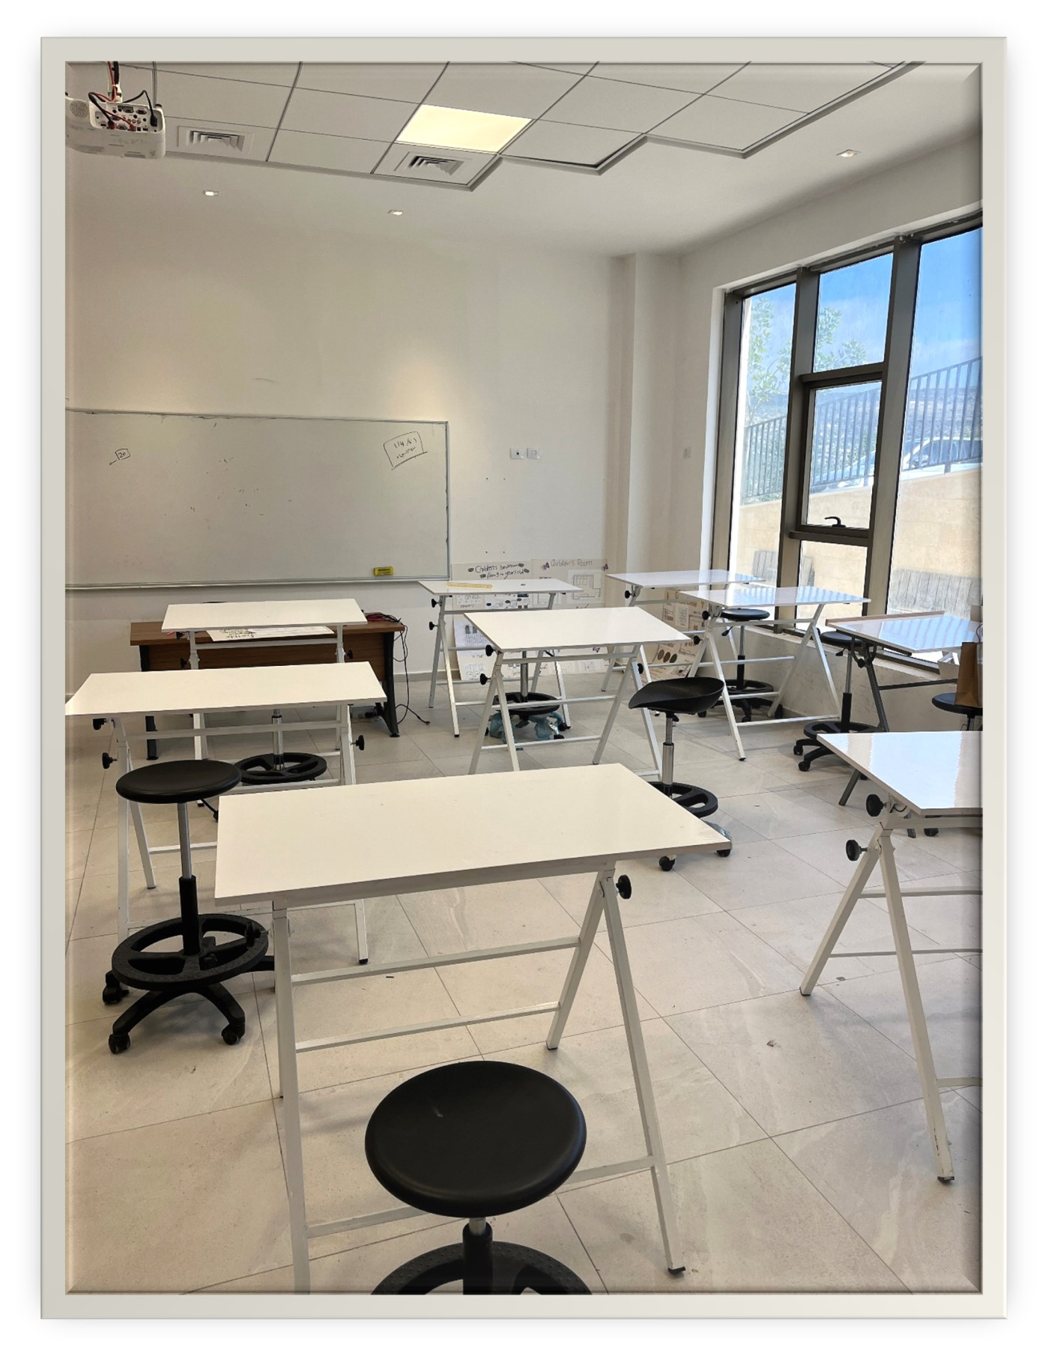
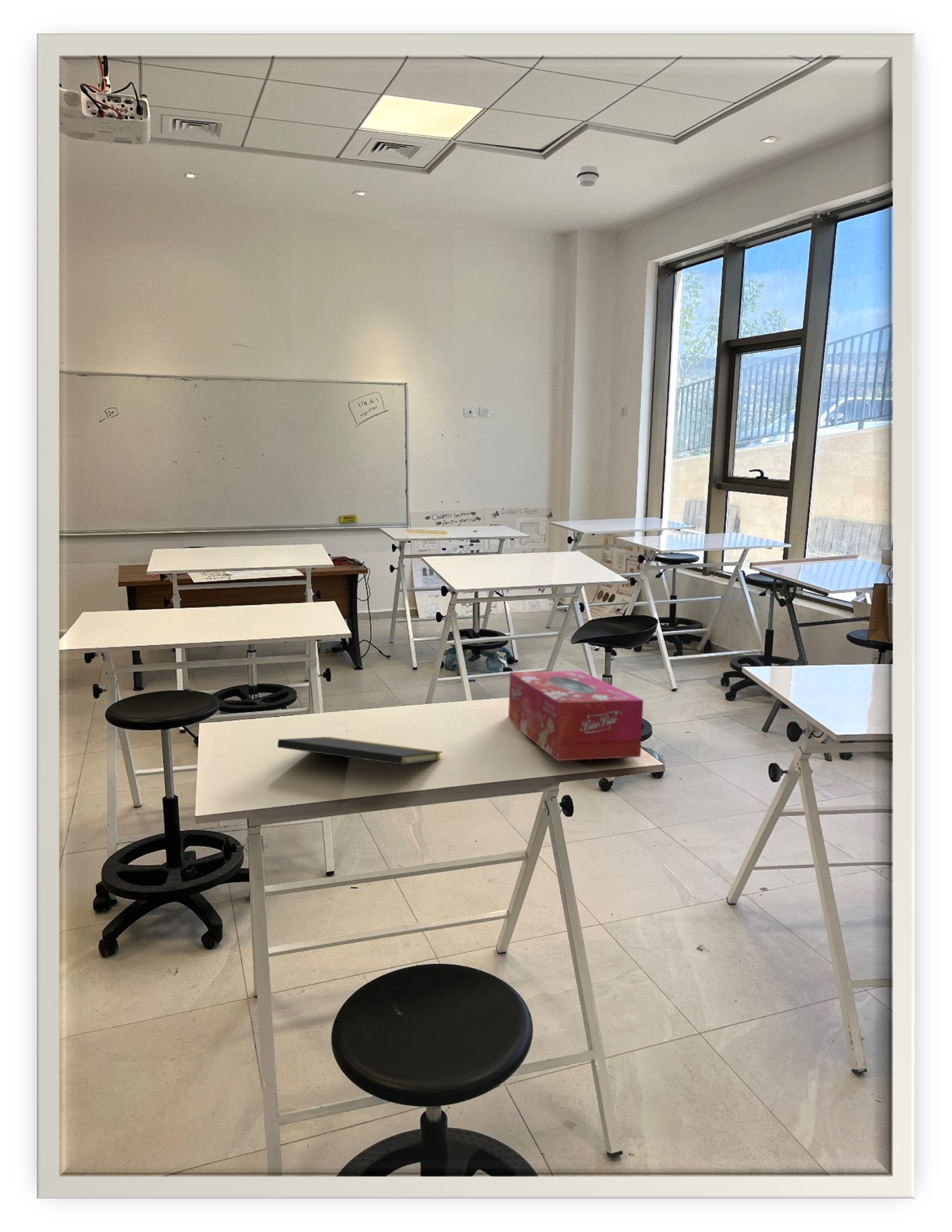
+ tissue box [508,670,644,762]
+ notepad [277,736,443,785]
+ smoke detector [576,165,600,187]
